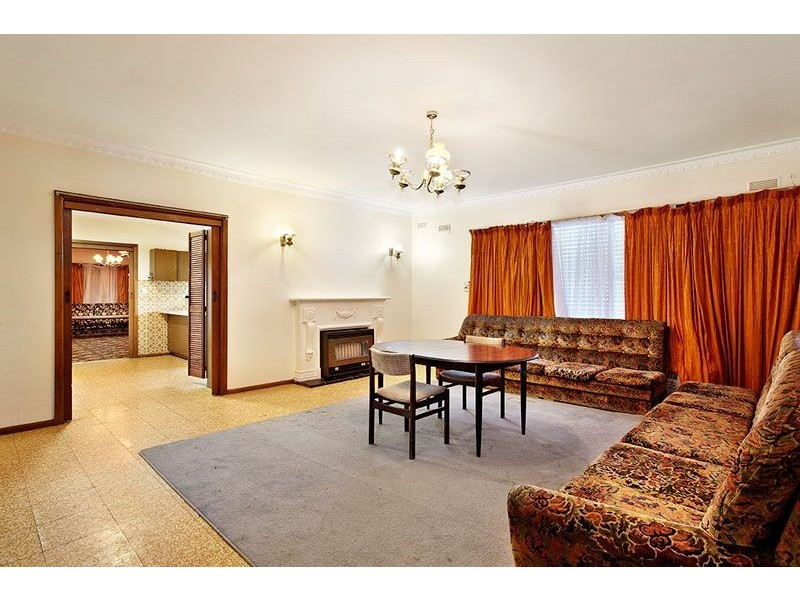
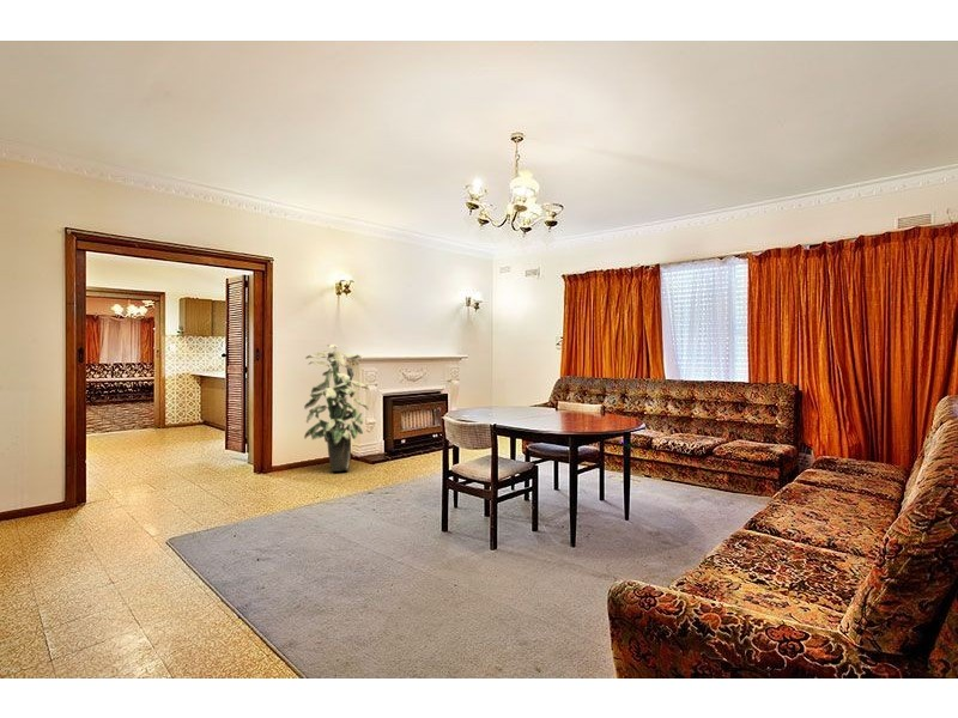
+ indoor plant [303,343,370,473]
